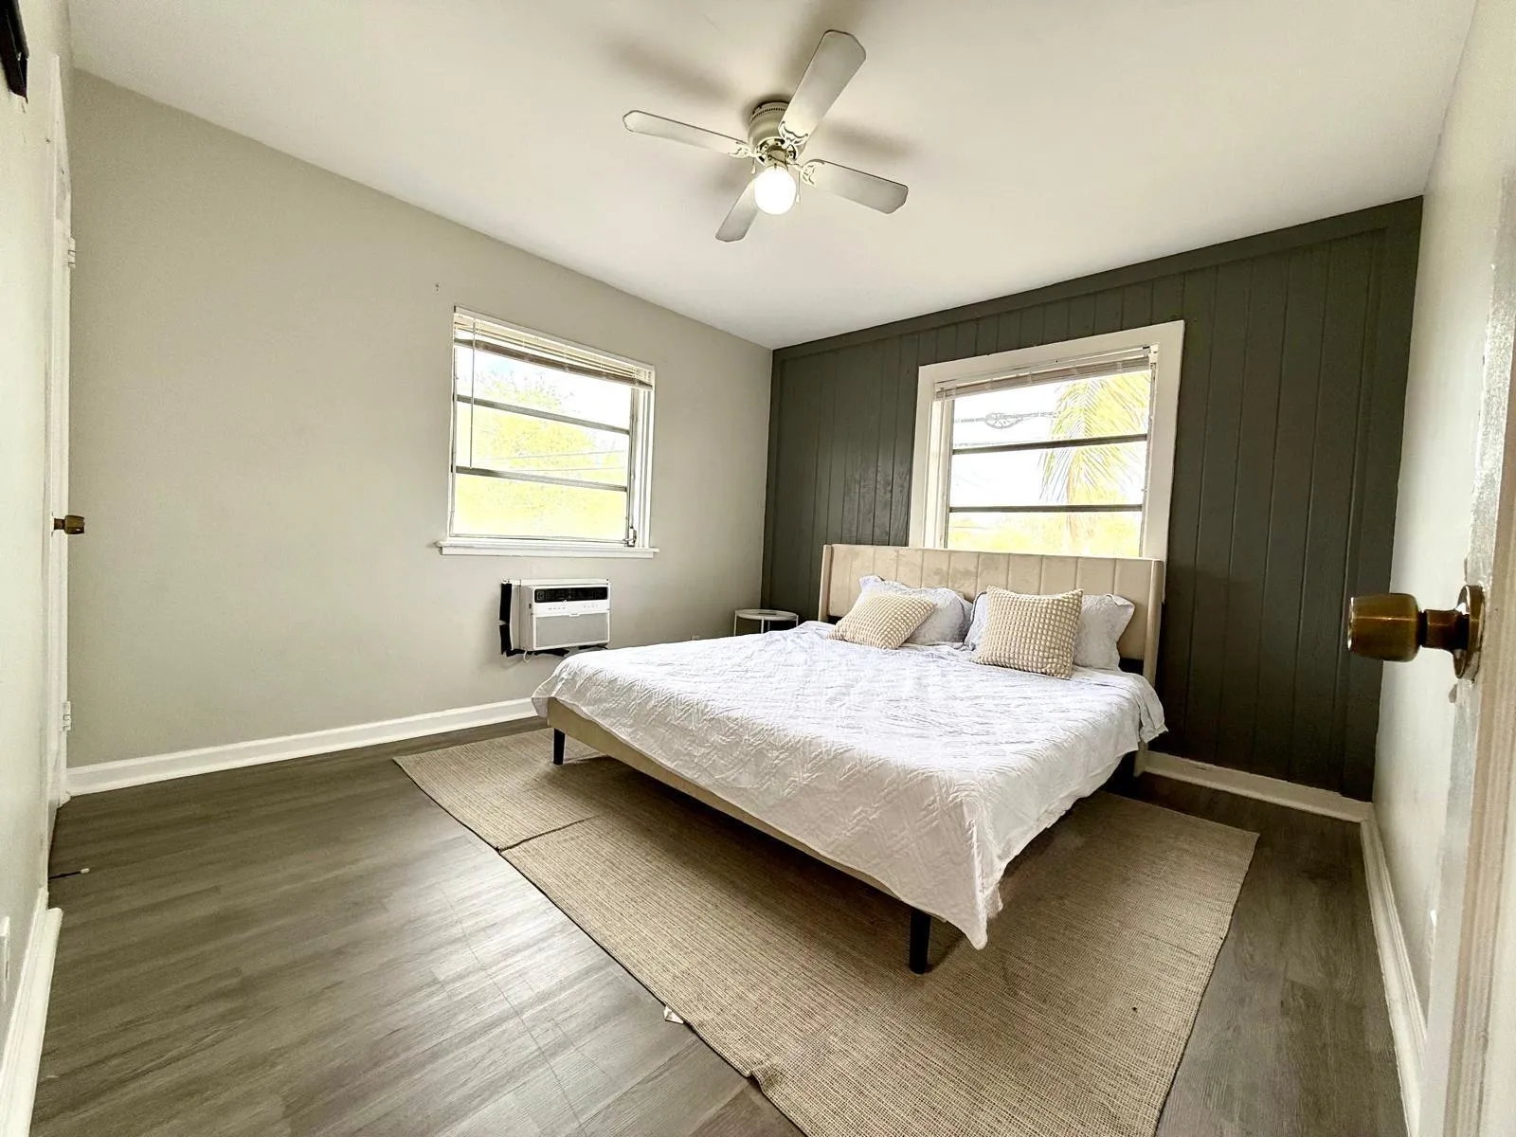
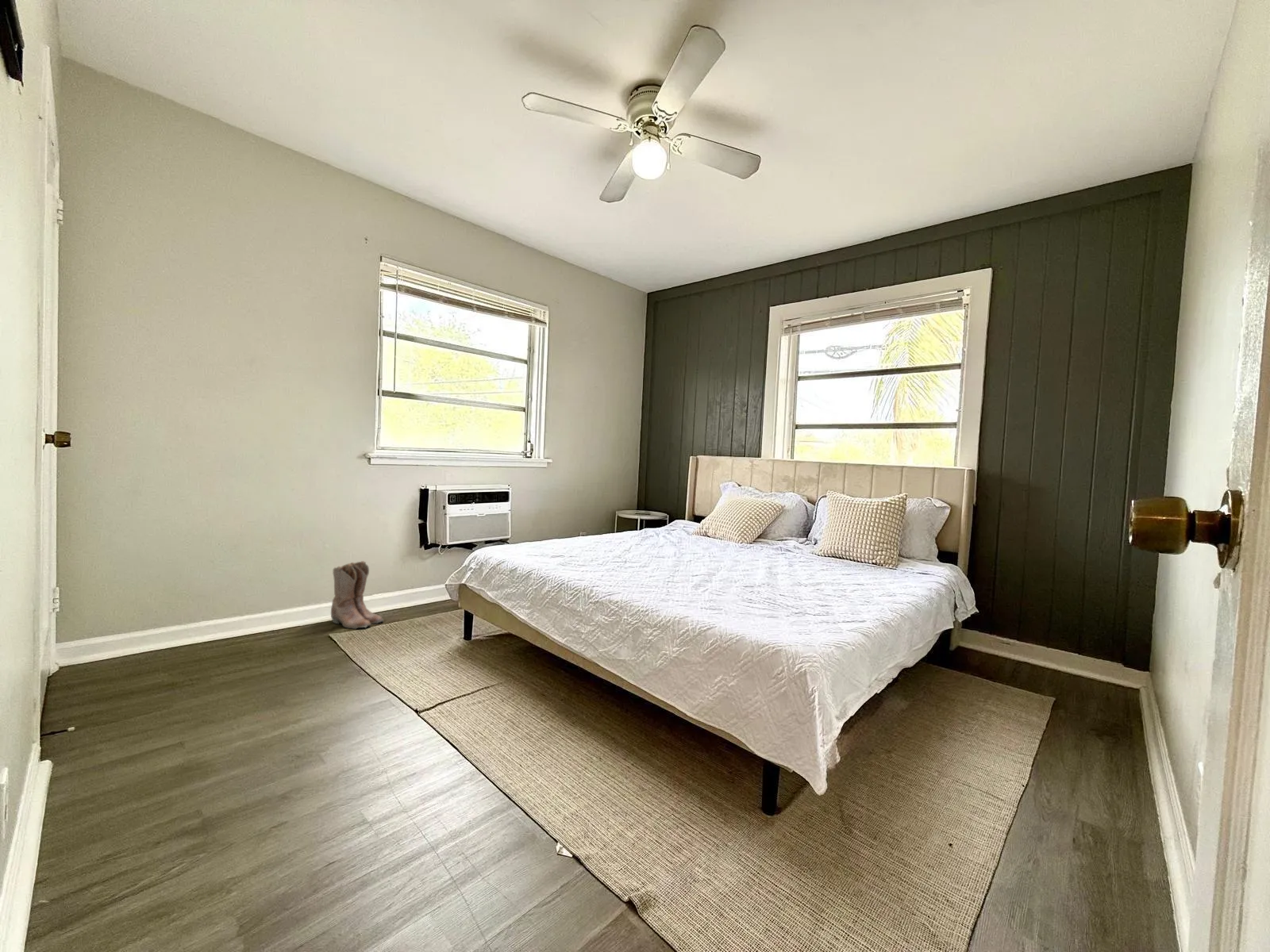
+ boots [330,560,384,629]
